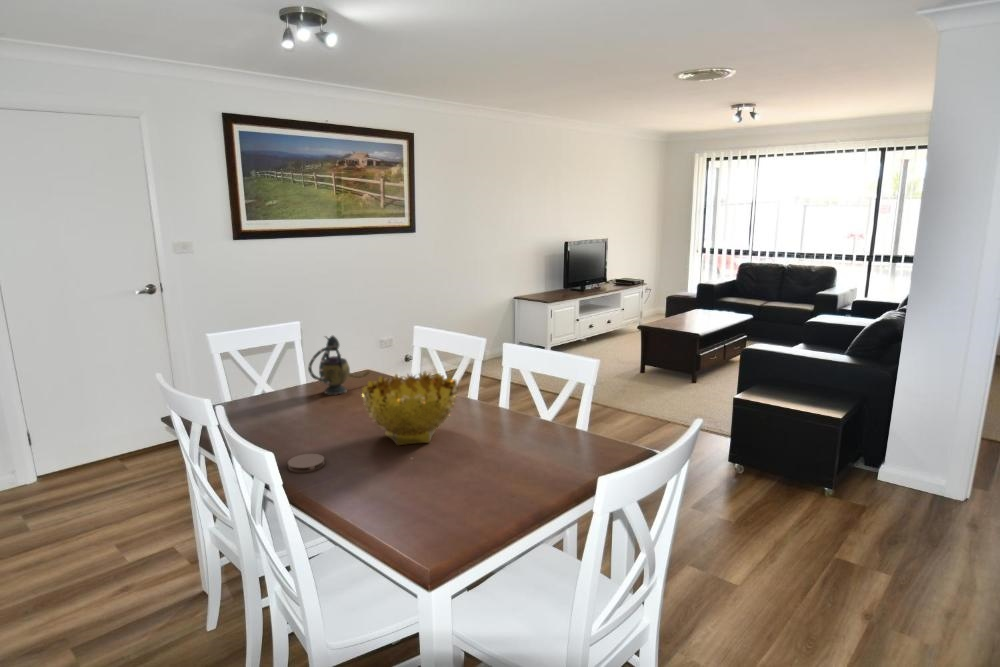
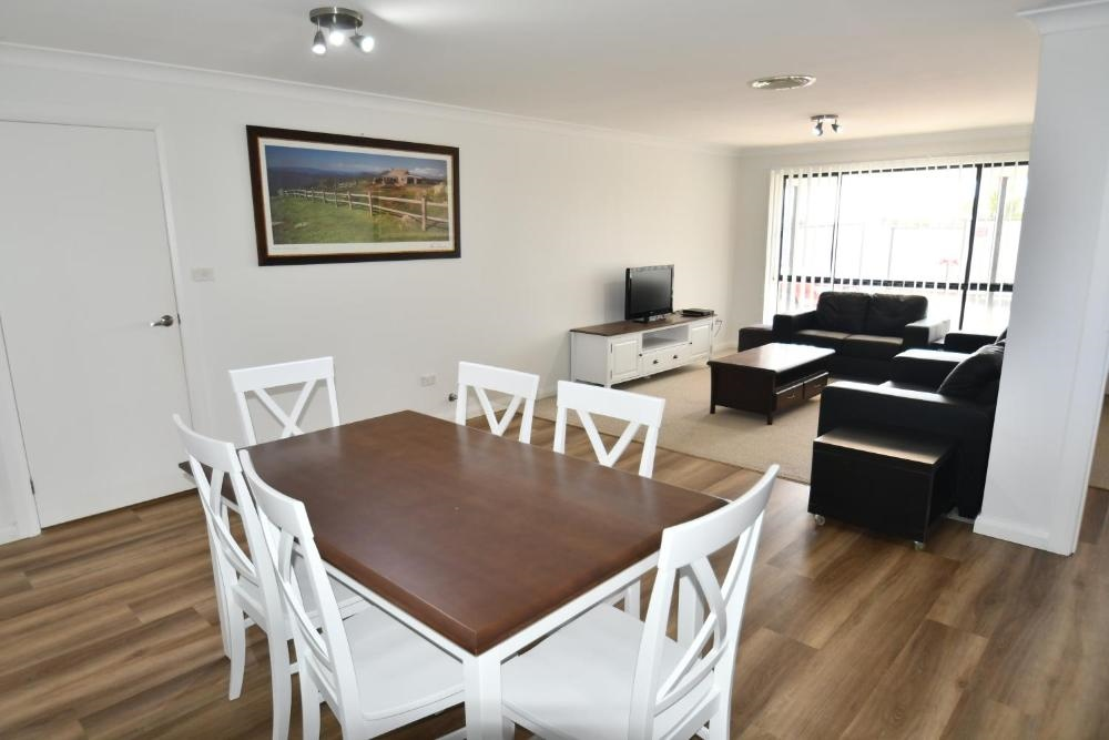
- decorative bowl [361,370,458,446]
- coaster [287,453,326,473]
- teapot [307,334,371,396]
